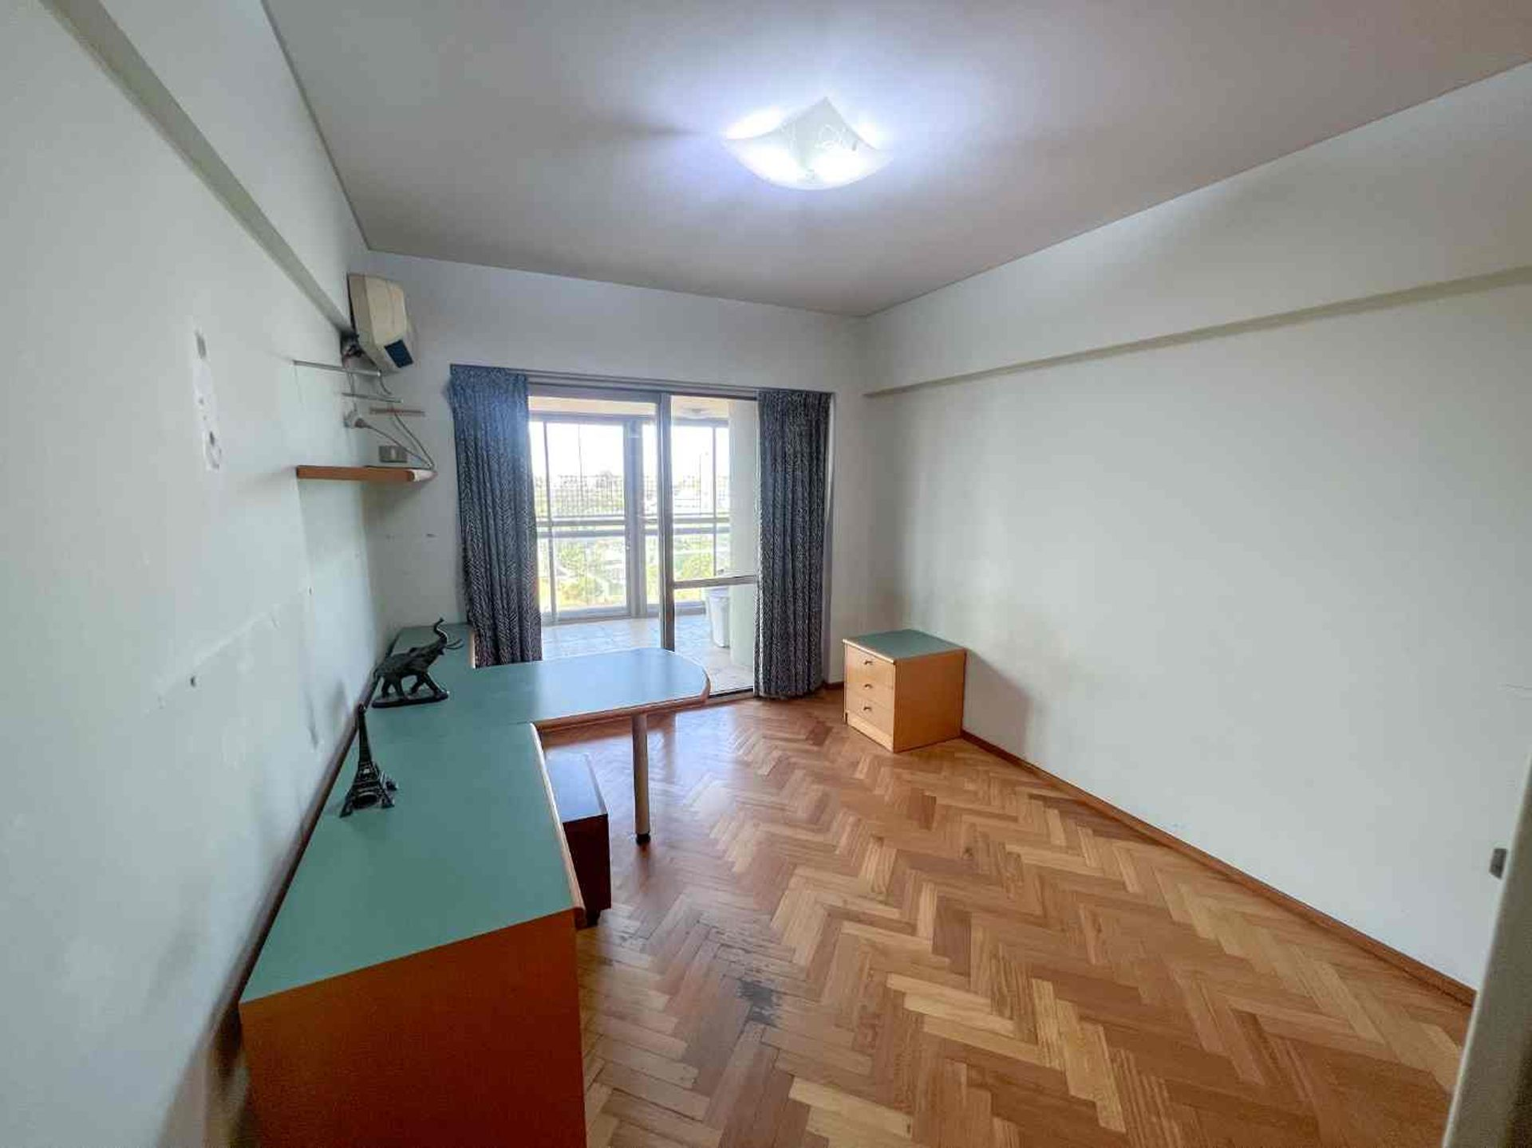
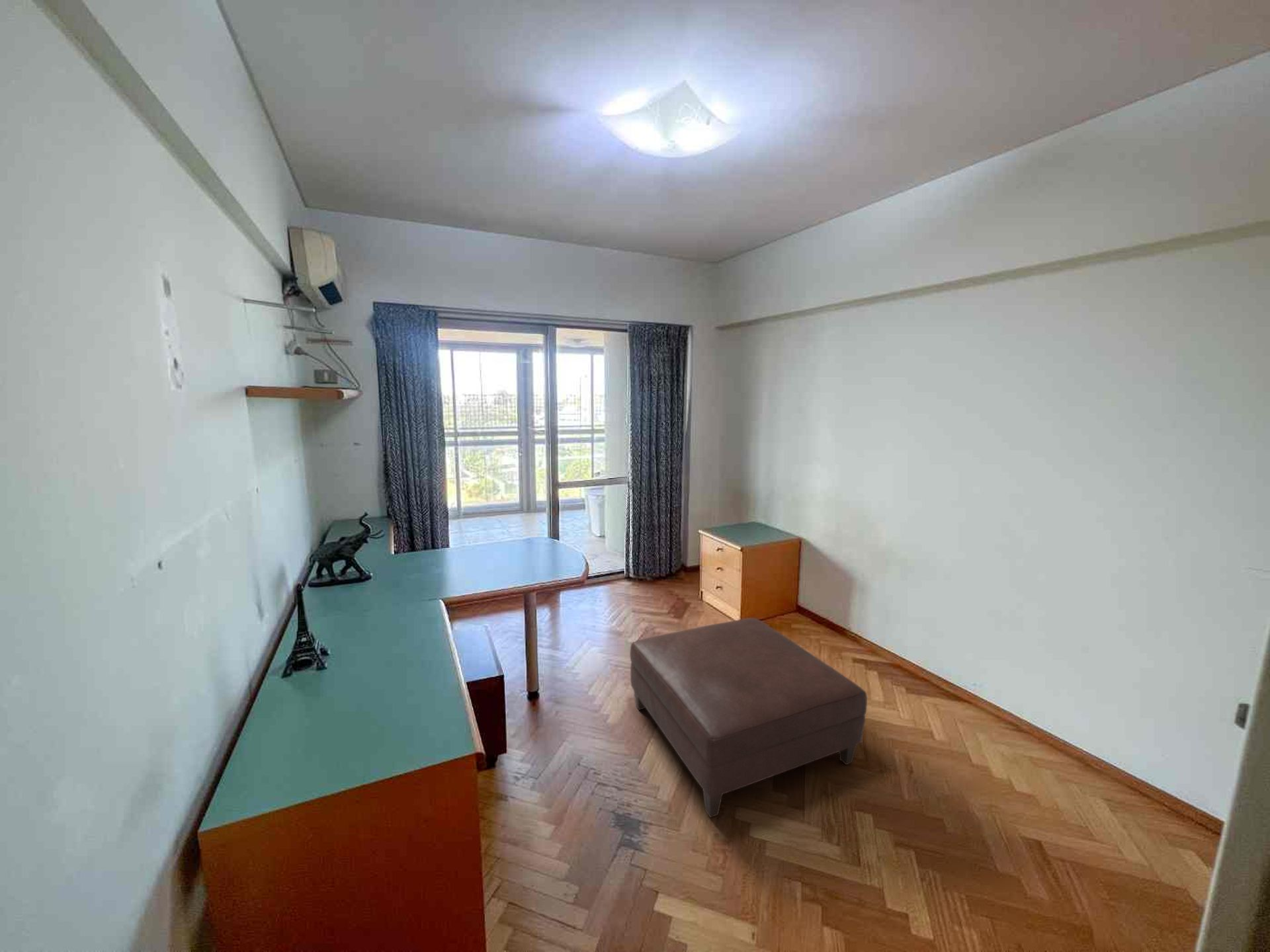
+ ottoman [629,617,868,818]
